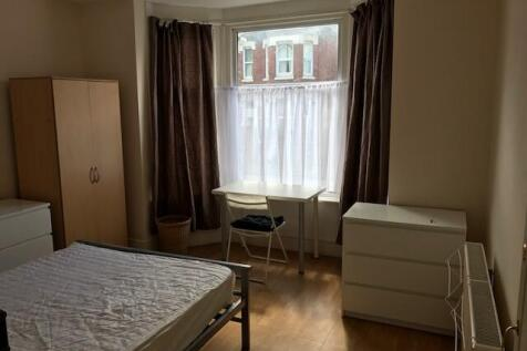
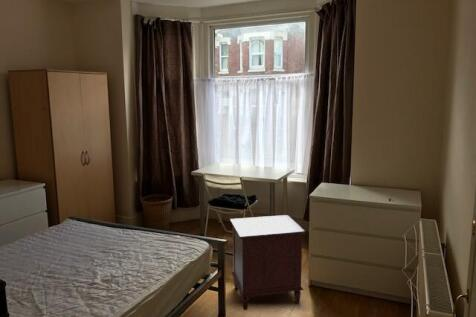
+ nightstand [229,214,307,311]
